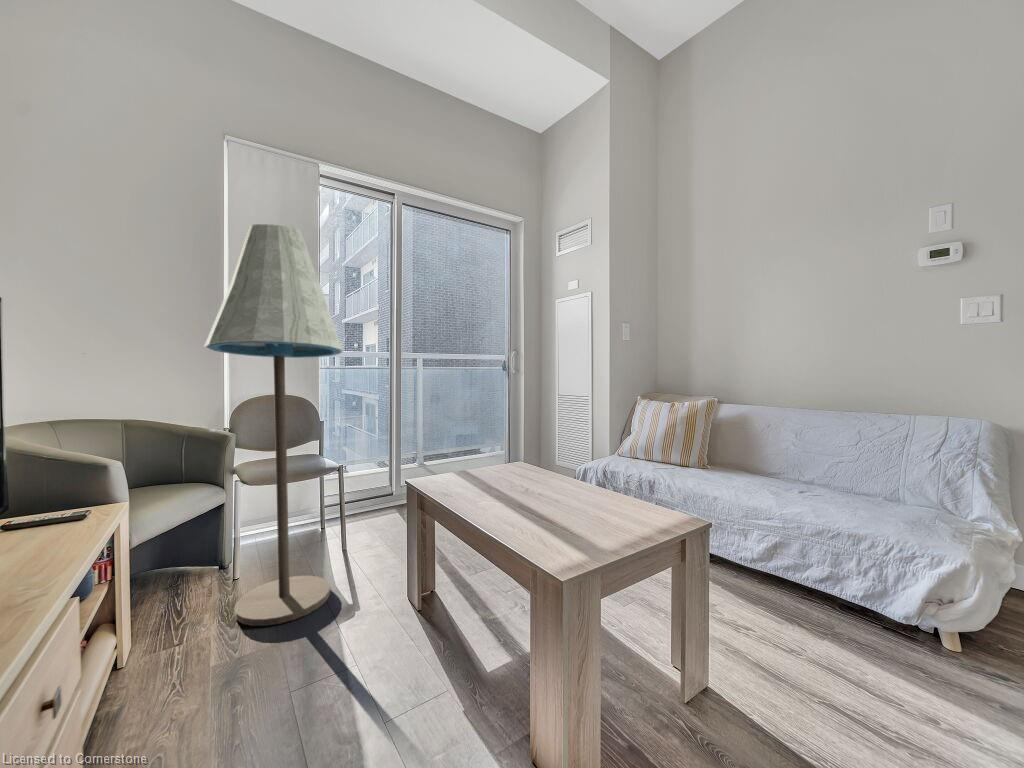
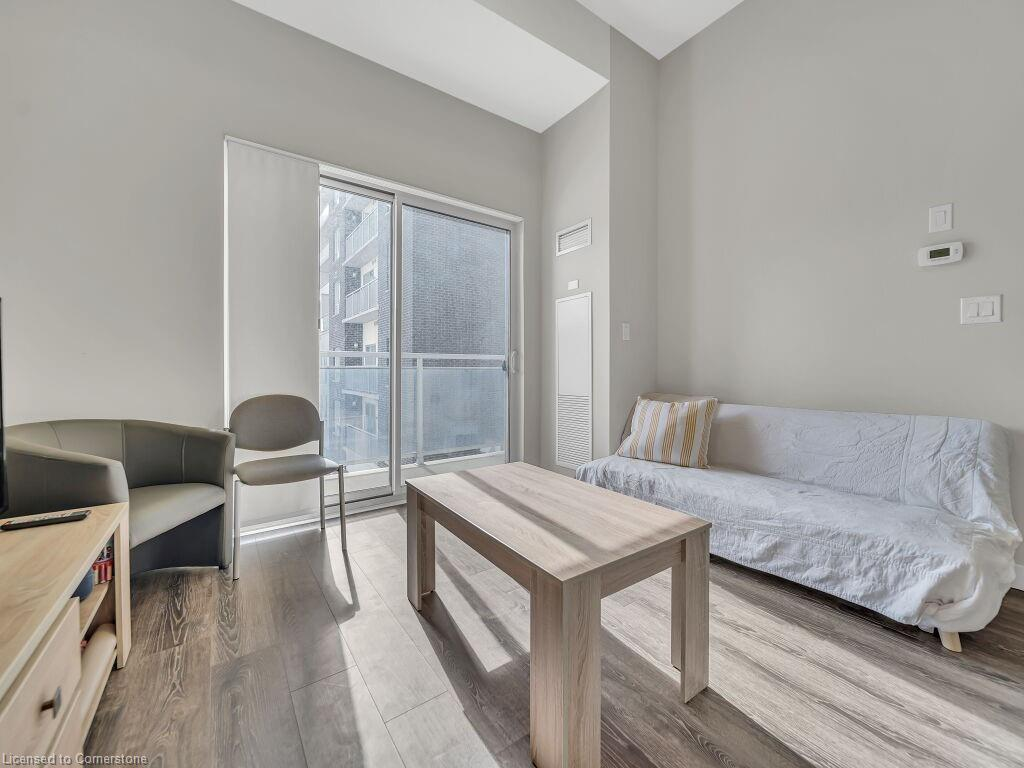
- floor lamp [203,223,344,627]
